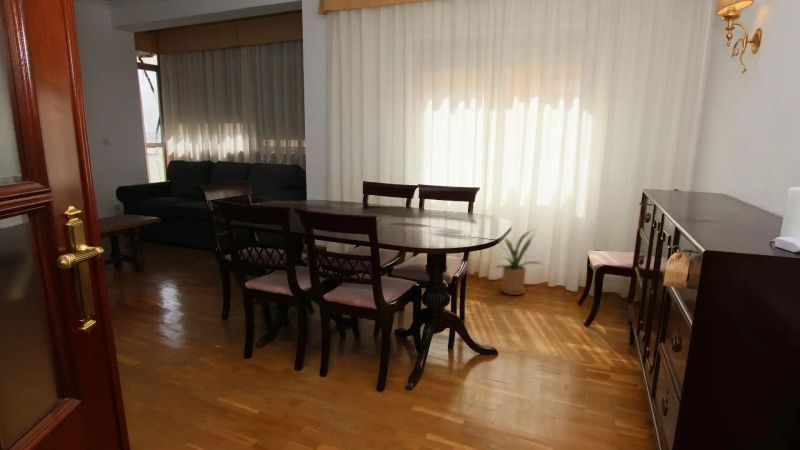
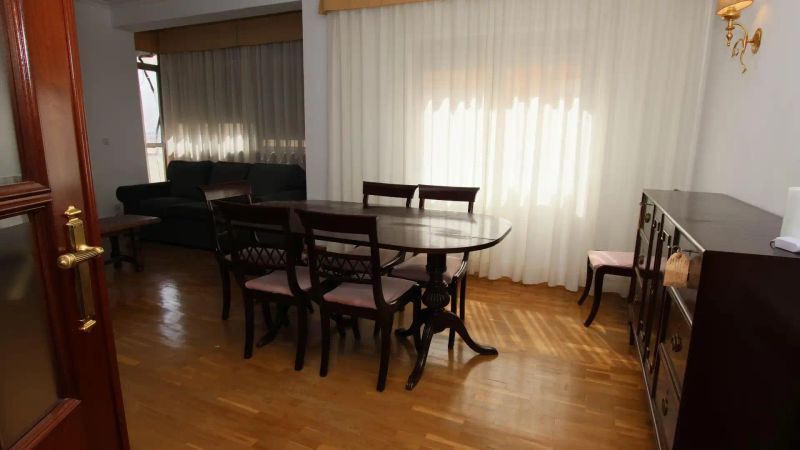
- house plant [494,228,545,296]
